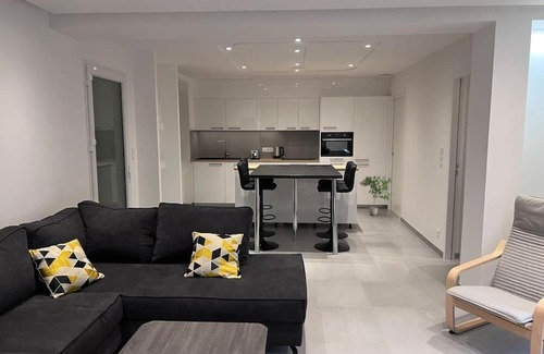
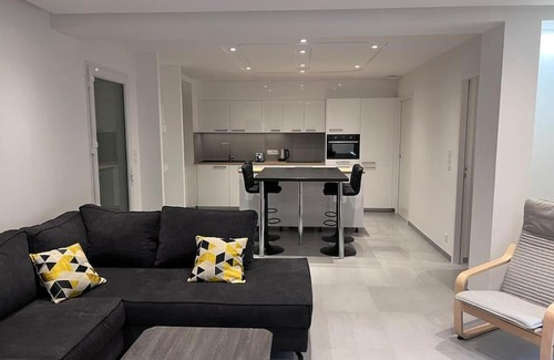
- potted plant [359,175,394,217]
